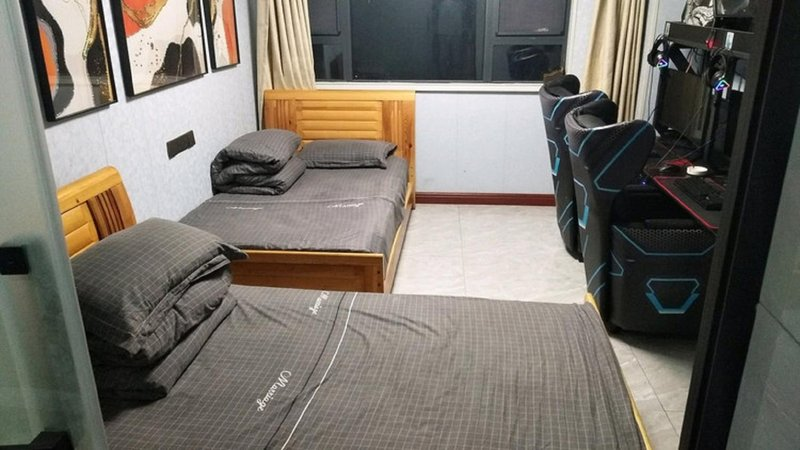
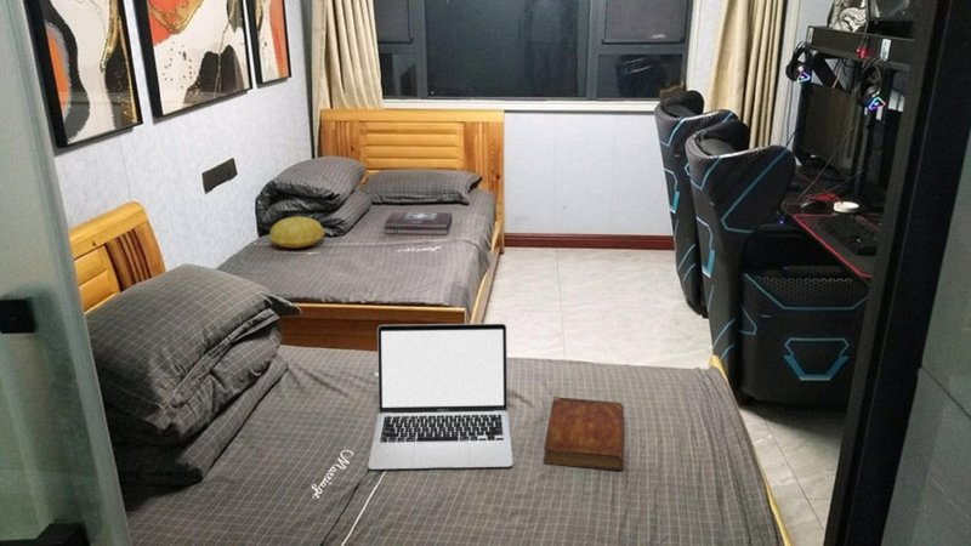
+ first aid kit [384,211,453,237]
+ bible [543,396,625,472]
+ cushion [268,216,325,249]
+ laptop [367,323,515,471]
